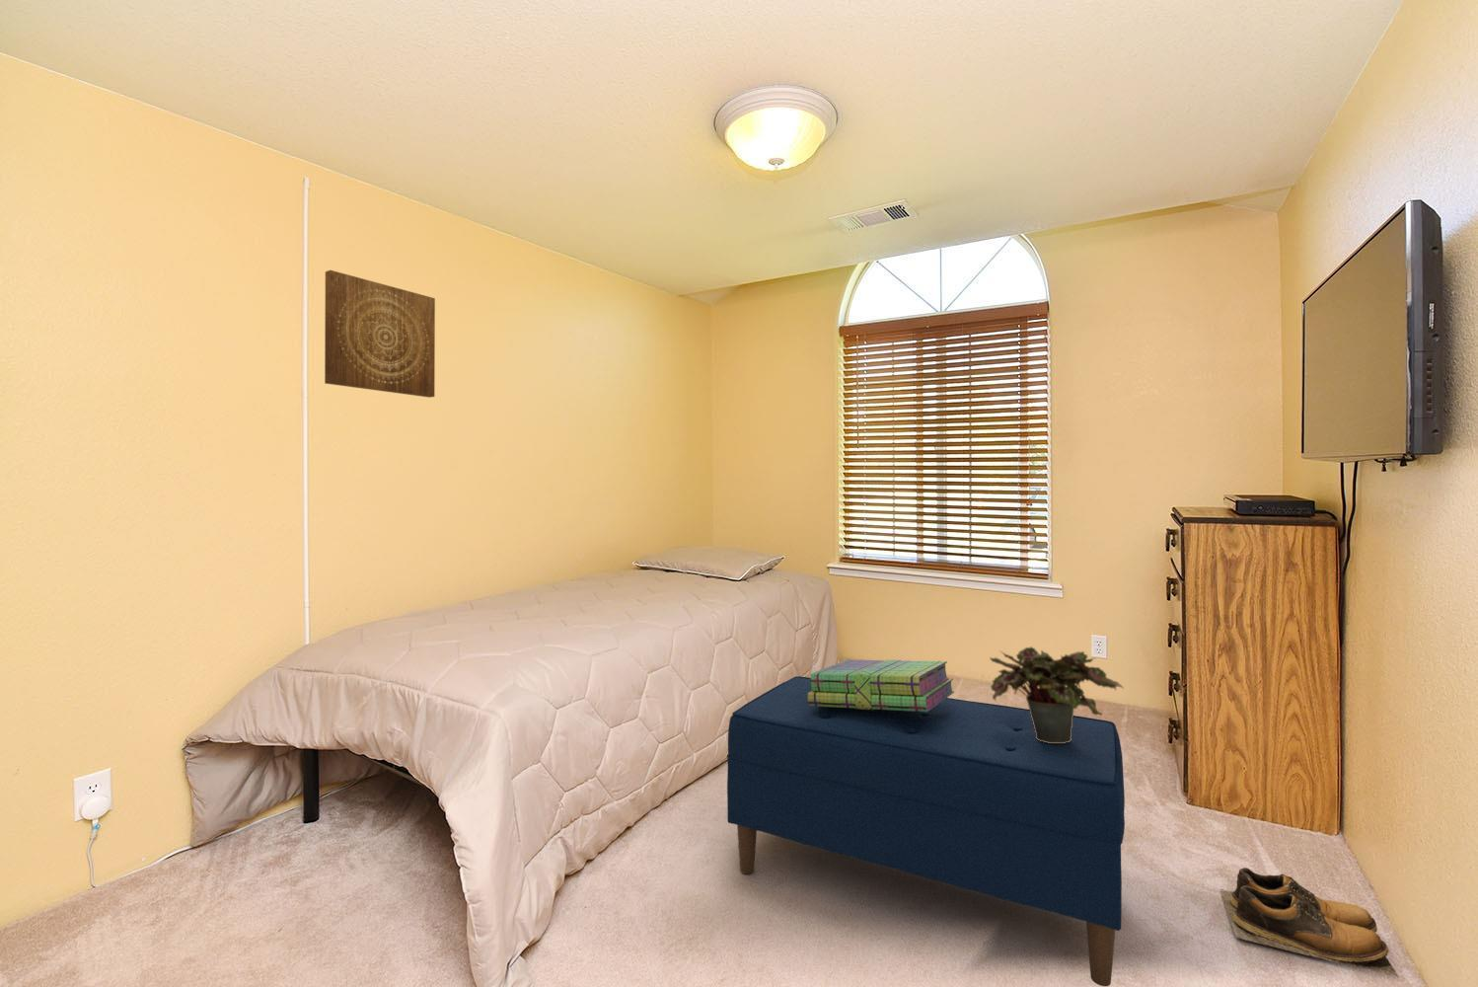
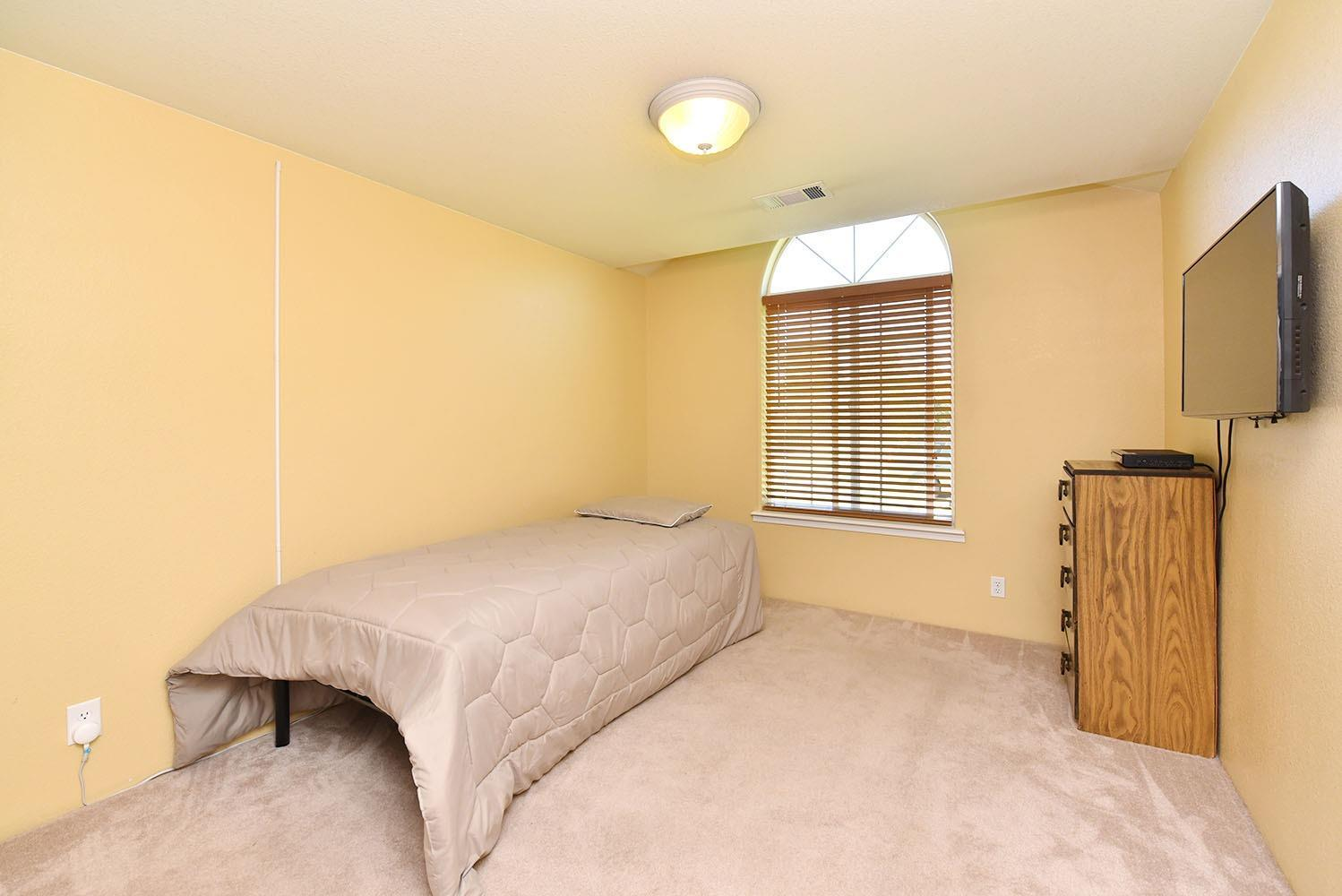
- potted plant [989,646,1123,744]
- bench [726,675,1126,987]
- shoes [1218,867,1401,978]
- stack of books [808,660,955,712]
- wall art [324,270,436,399]
